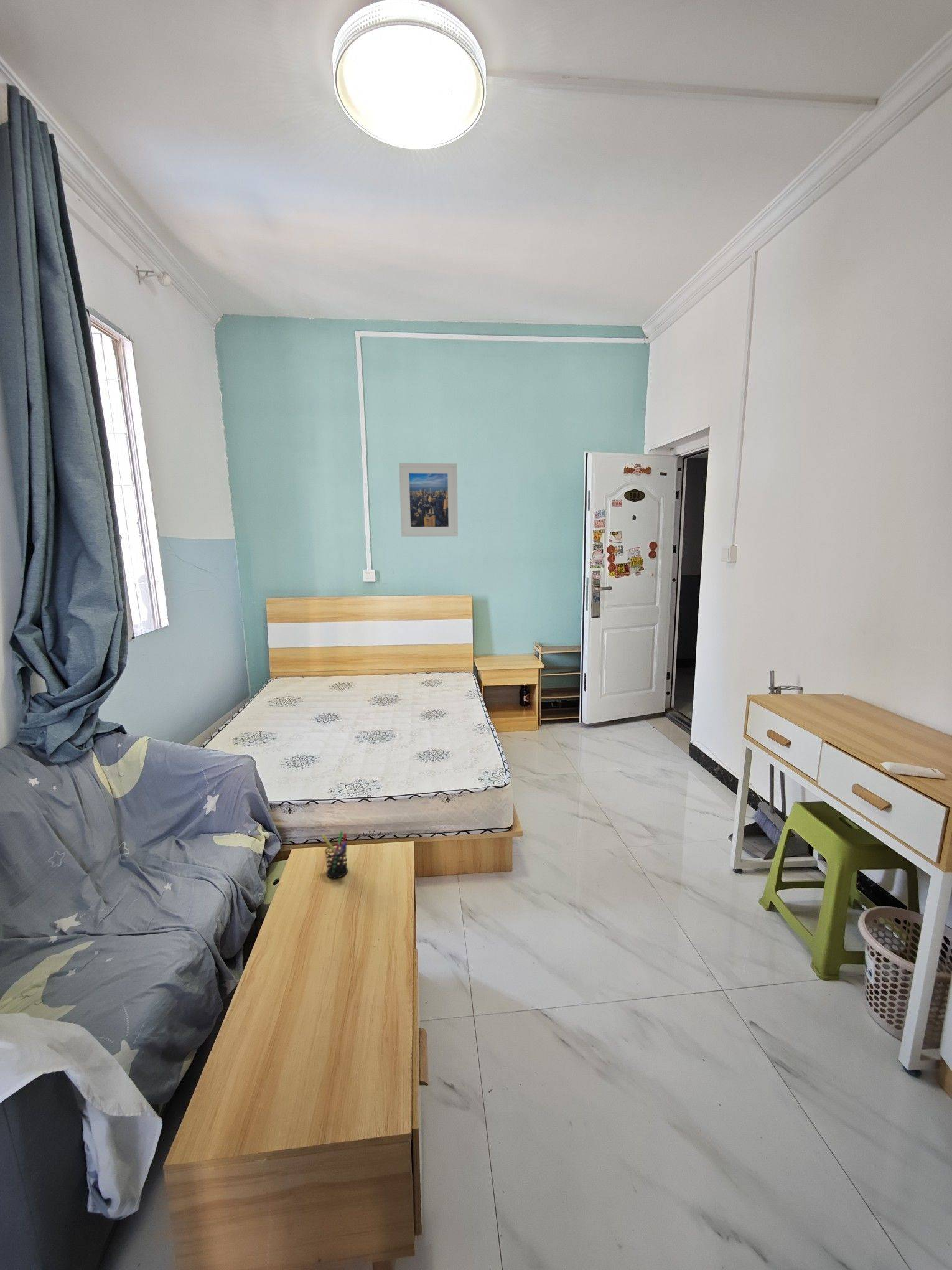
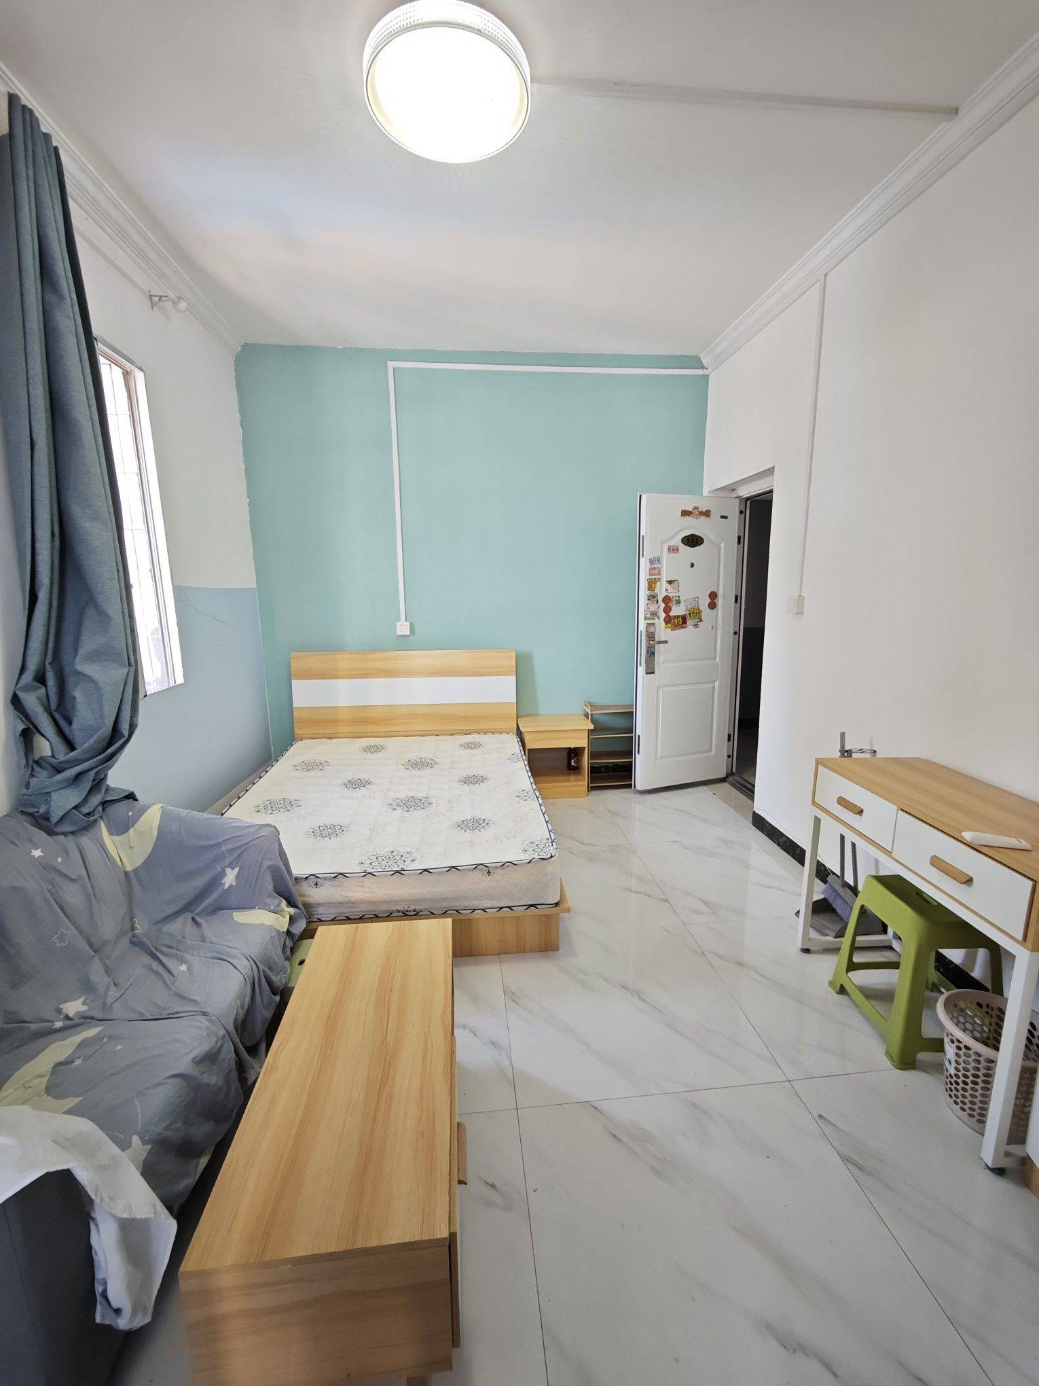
- pen holder [321,830,348,879]
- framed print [399,463,459,537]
